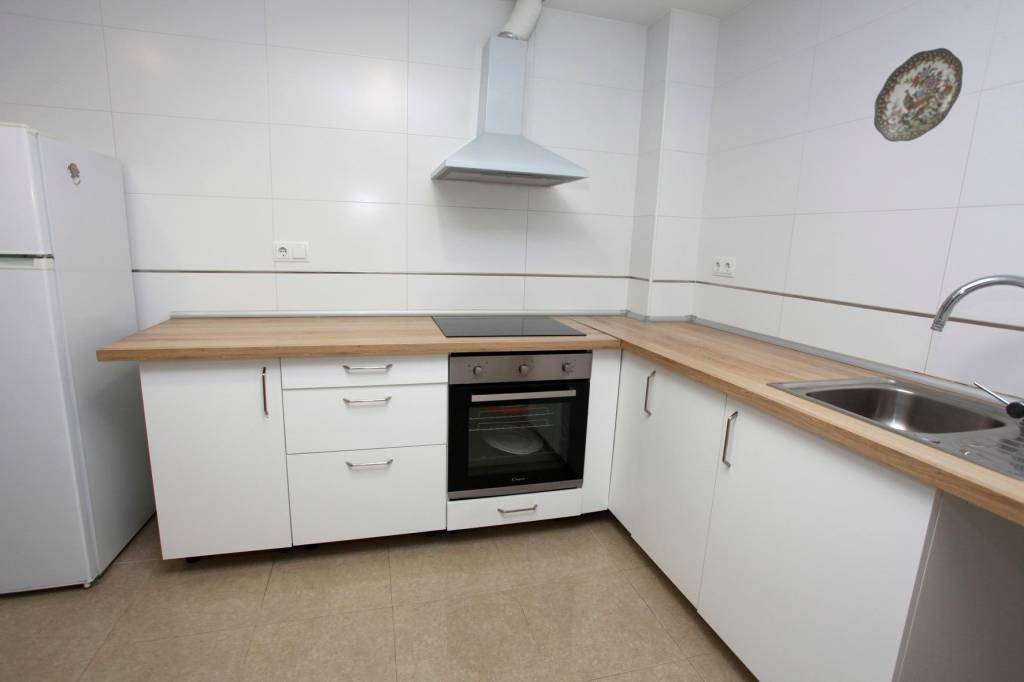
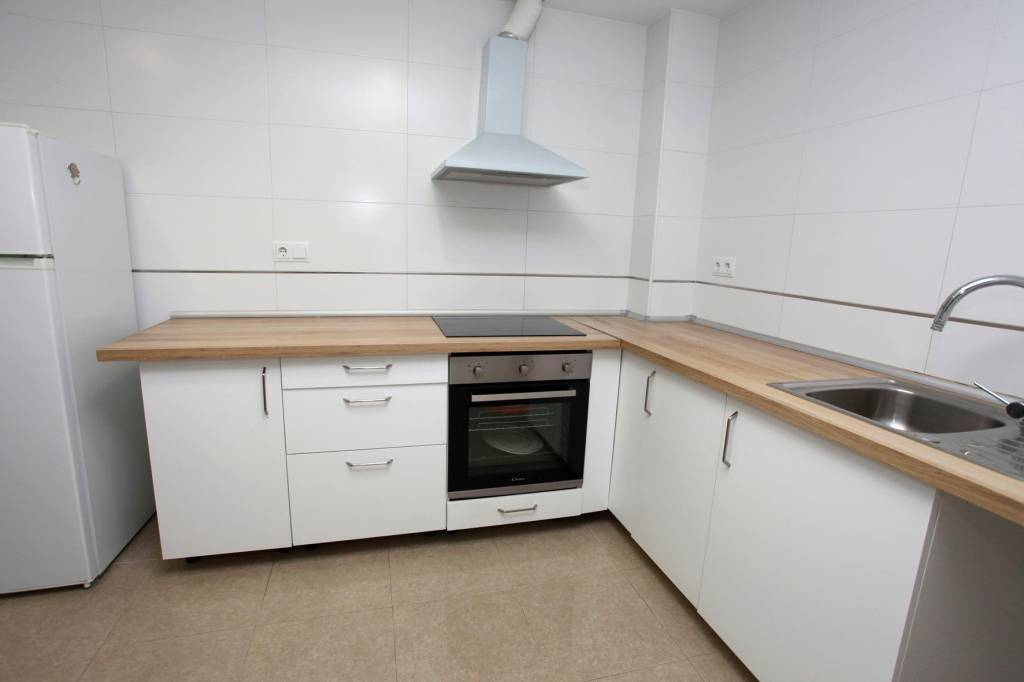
- decorative plate [873,47,964,143]
